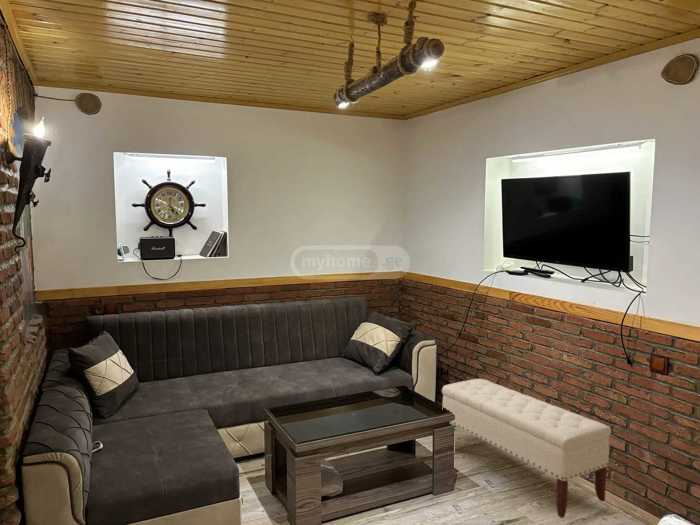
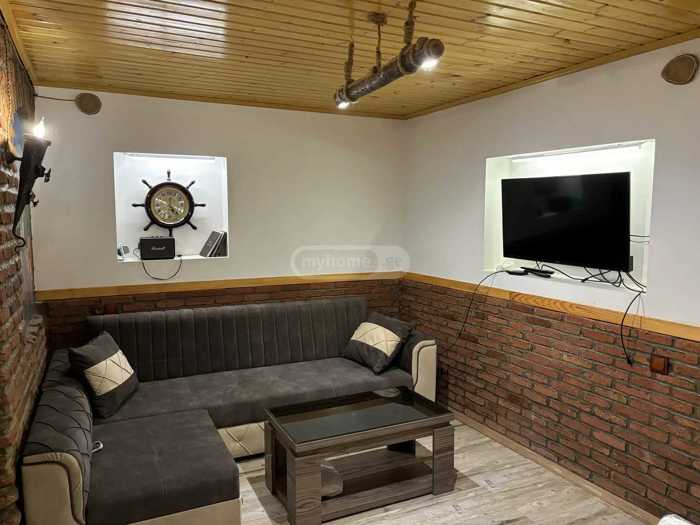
- bench [441,378,612,519]
